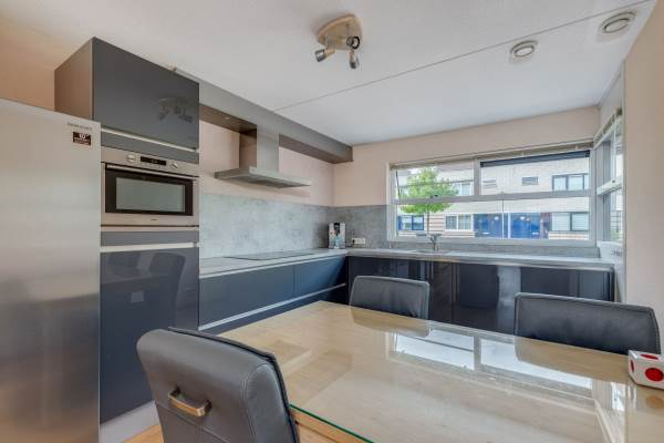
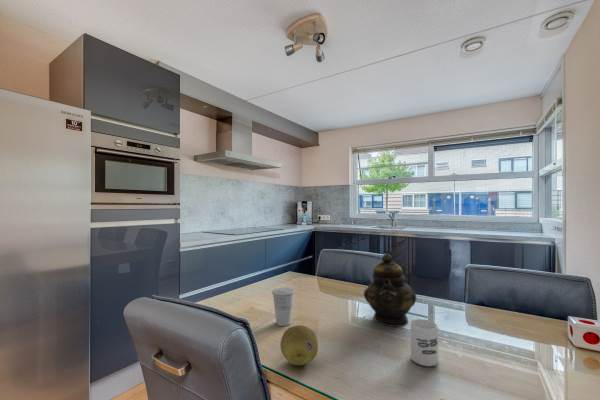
+ fruit [279,324,319,366]
+ teapot [363,253,417,328]
+ cup [271,287,296,327]
+ cup [410,318,440,368]
